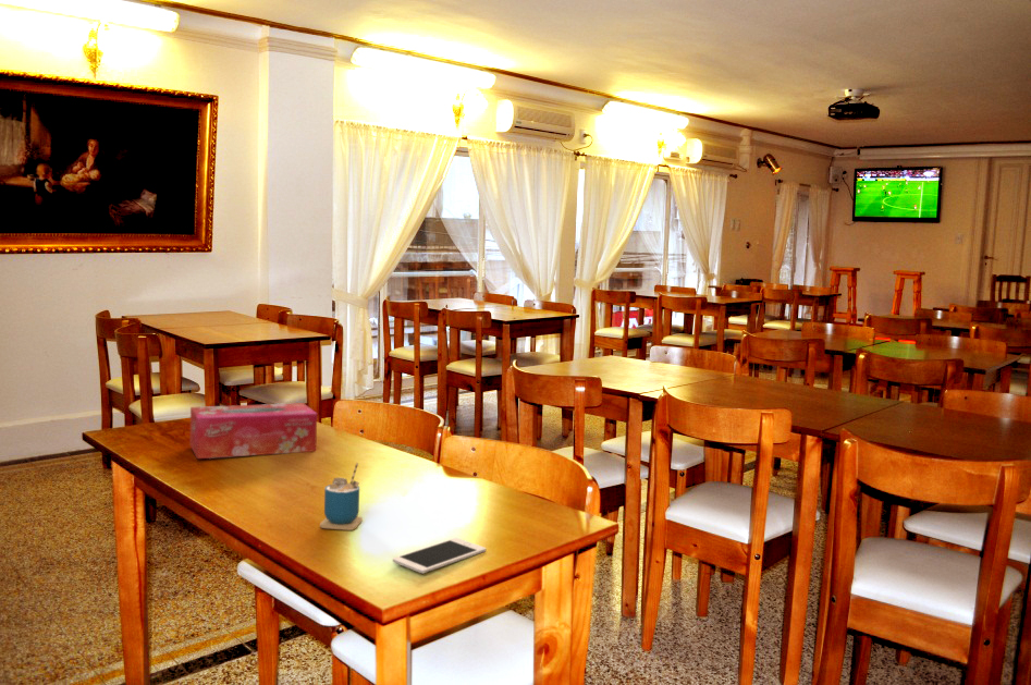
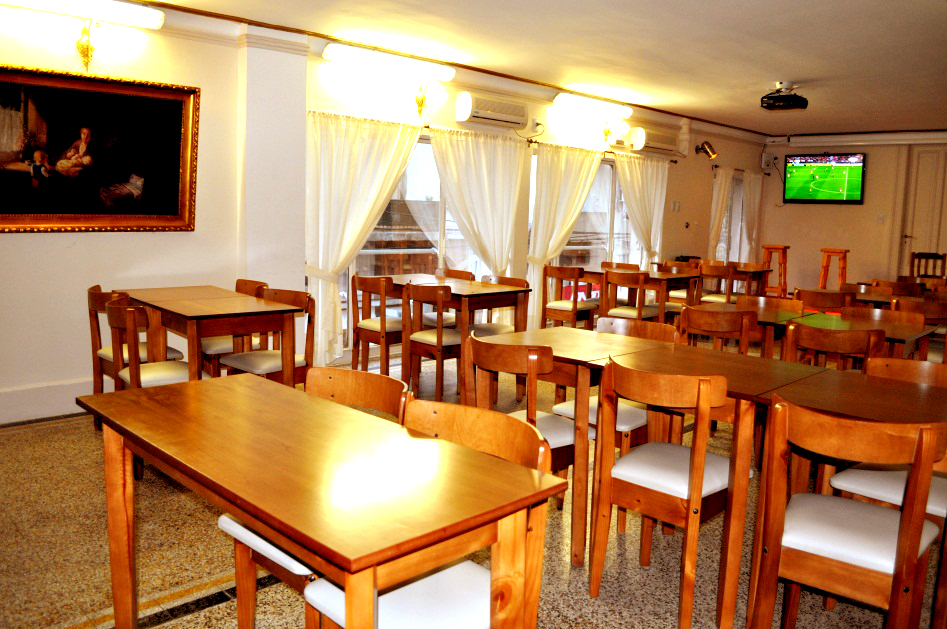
- tissue box [189,402,318,460]
- cup [319,462,364,531]
- cell phone [392,537,487,574]
